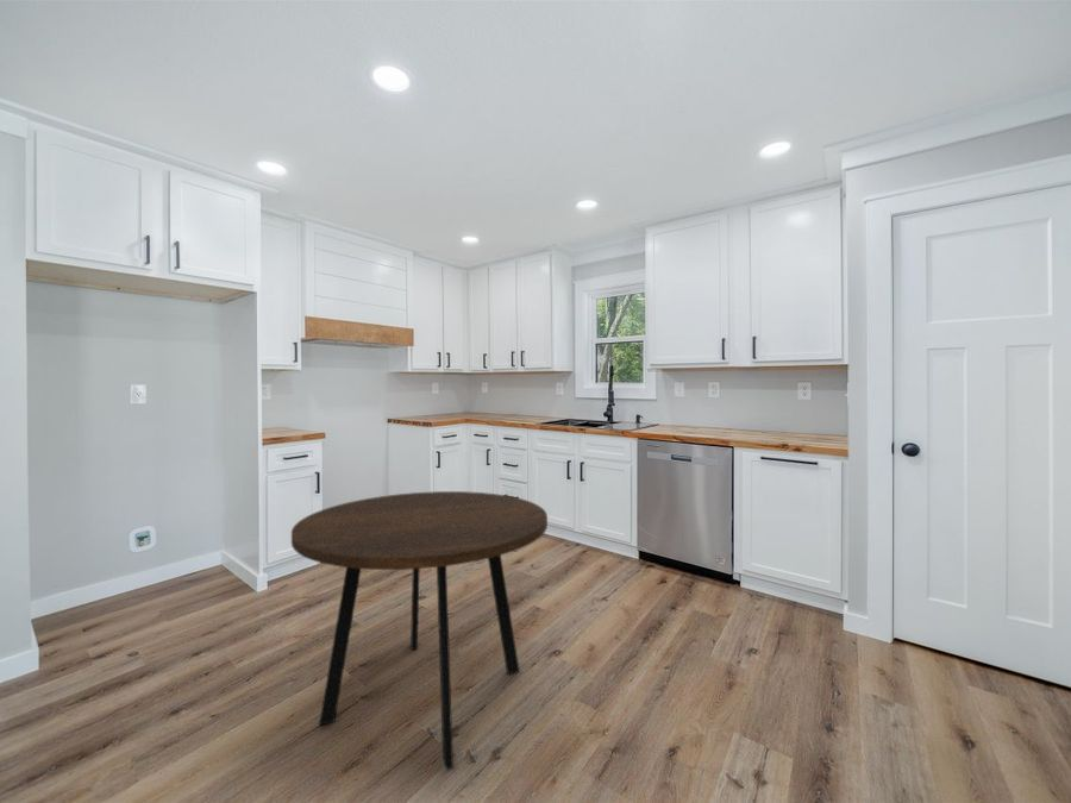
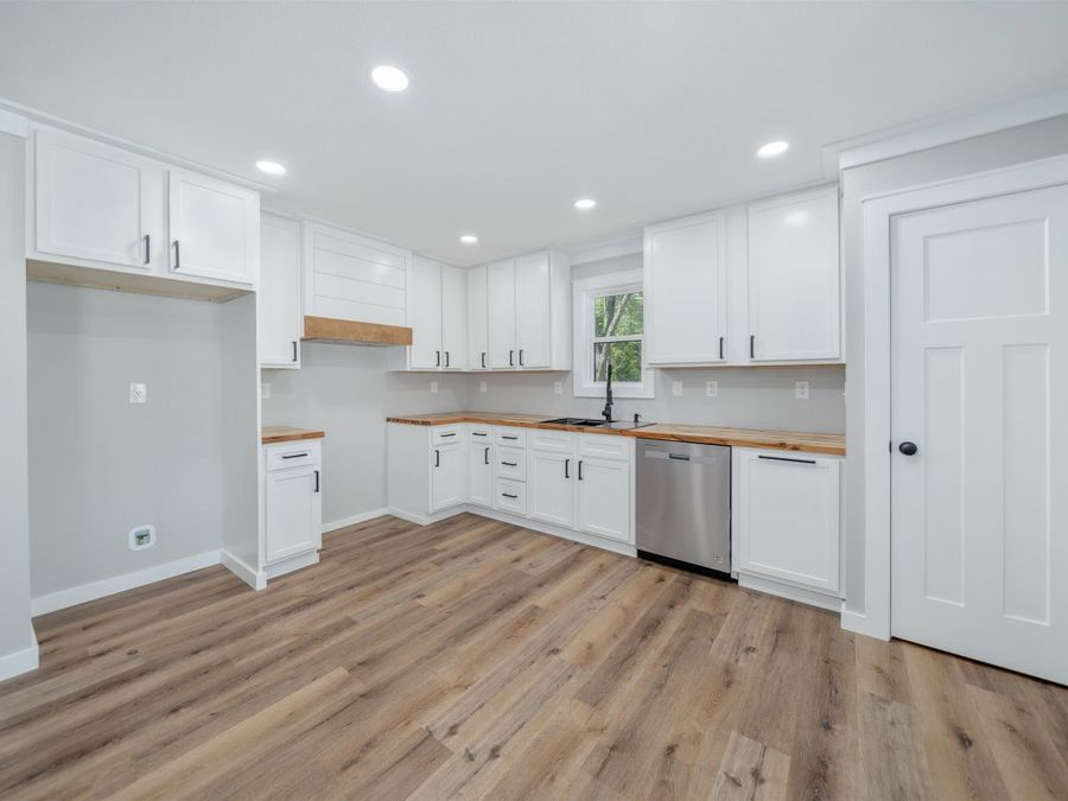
- dining table [290,490,549,771]
